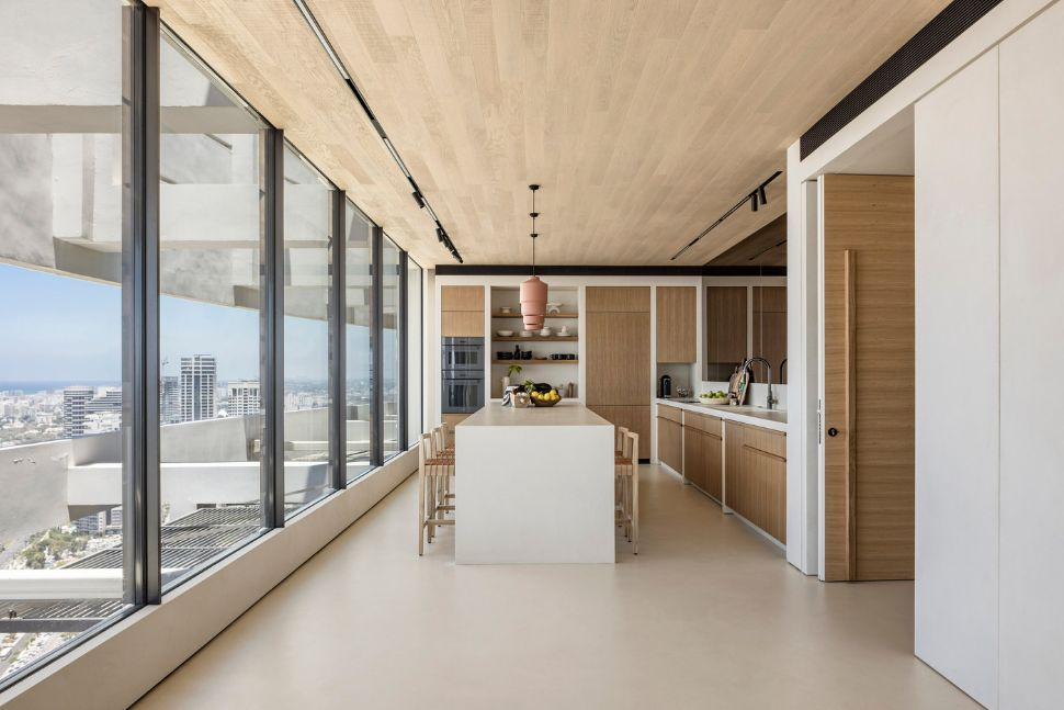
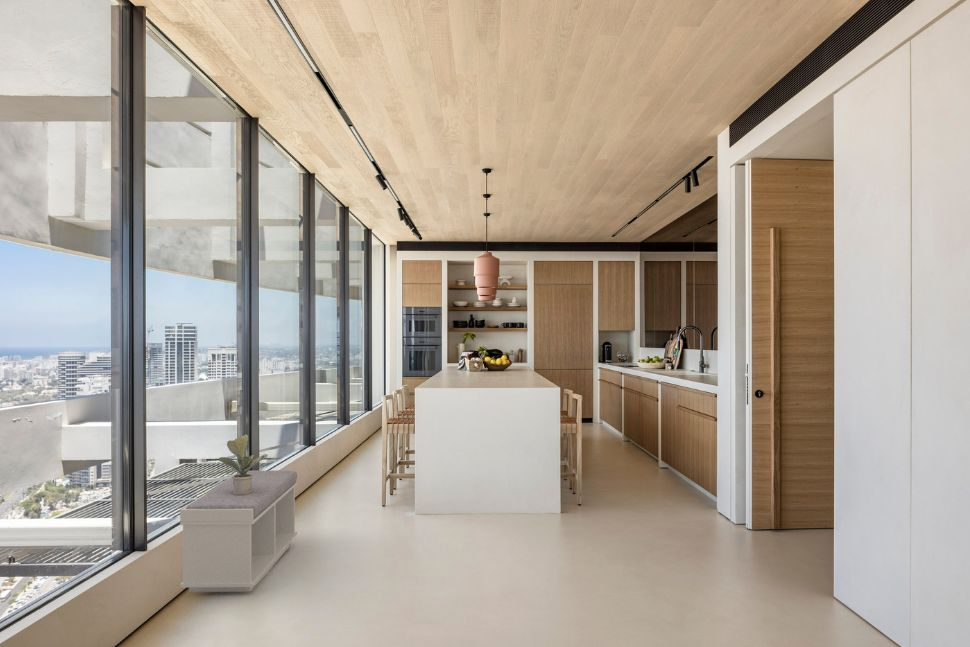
+ bench [179,469,298,593]
+ potted plant [218,434,269,495]
